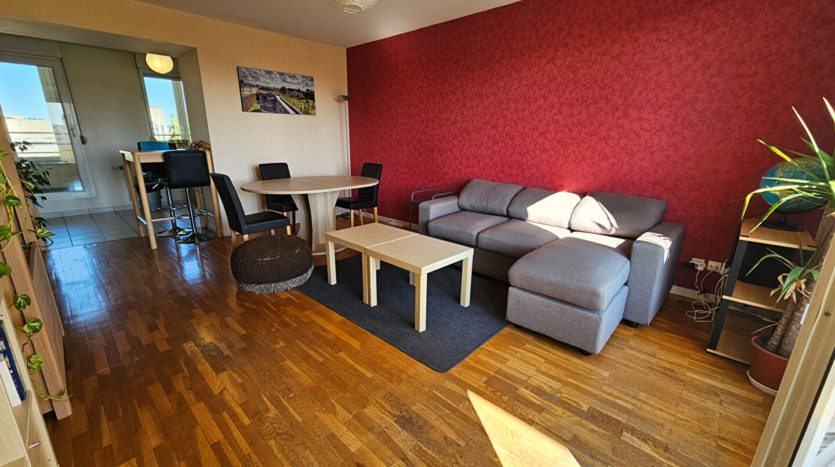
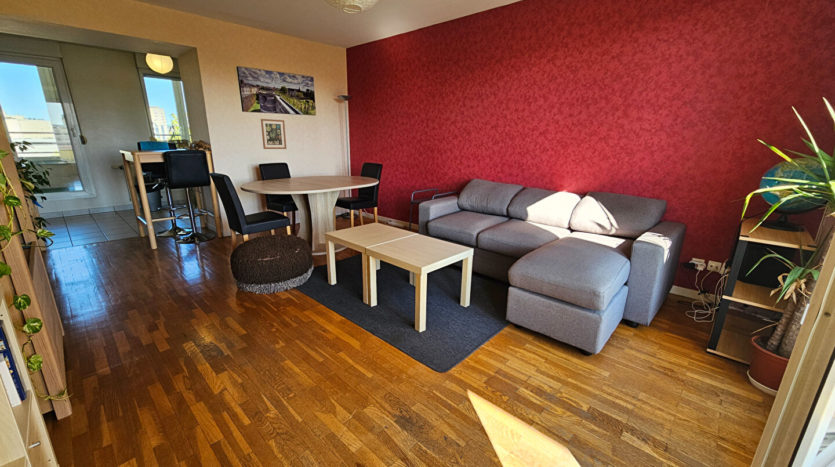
+ wall art [260,118,287,150]
